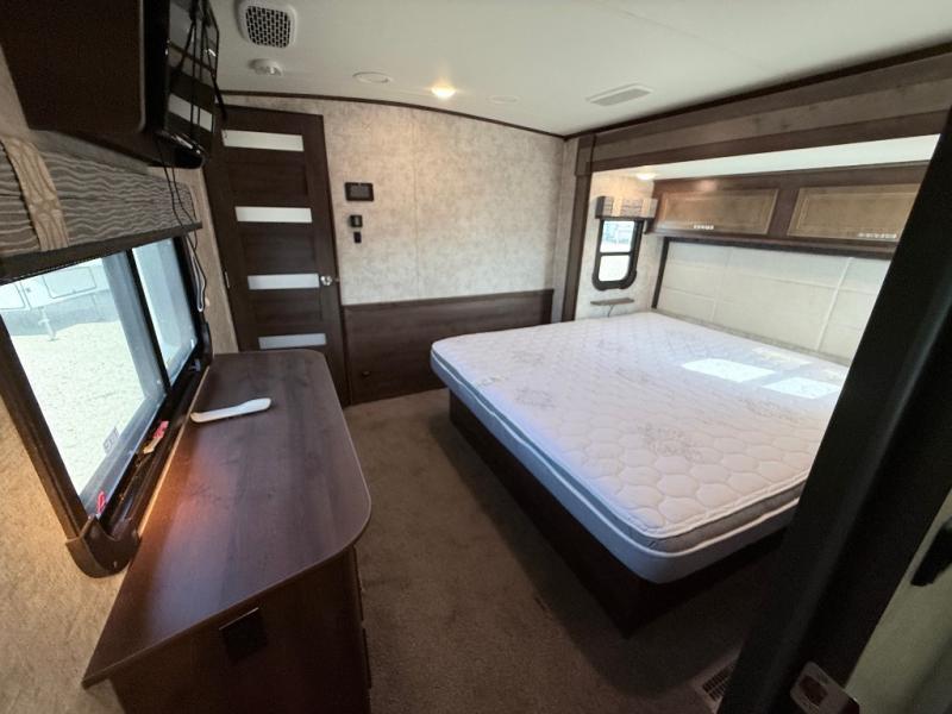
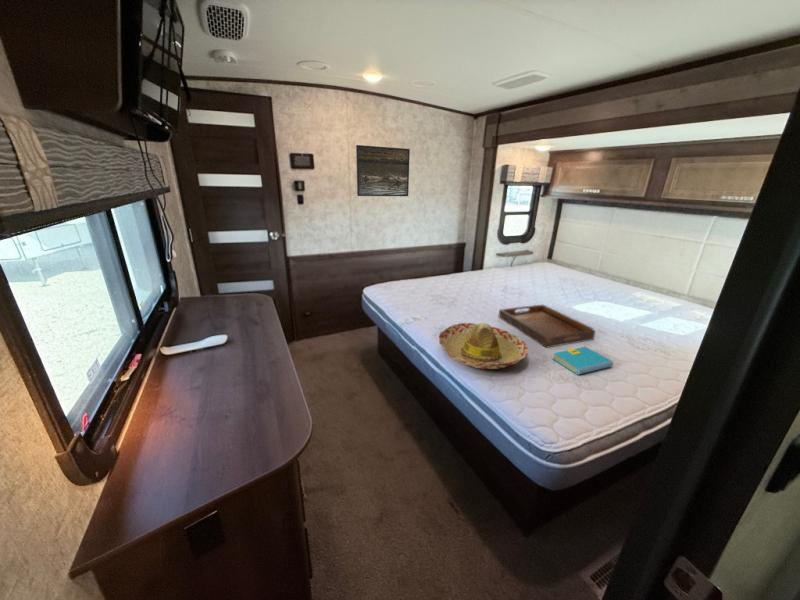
+ serving tray [498,304,596,349]
+ book [551,346,614,376]
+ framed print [355,144,411,197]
+ hat [438,322,529,370]
